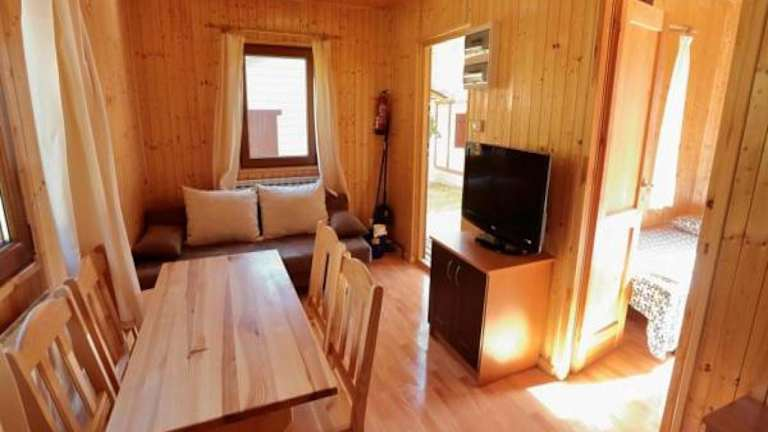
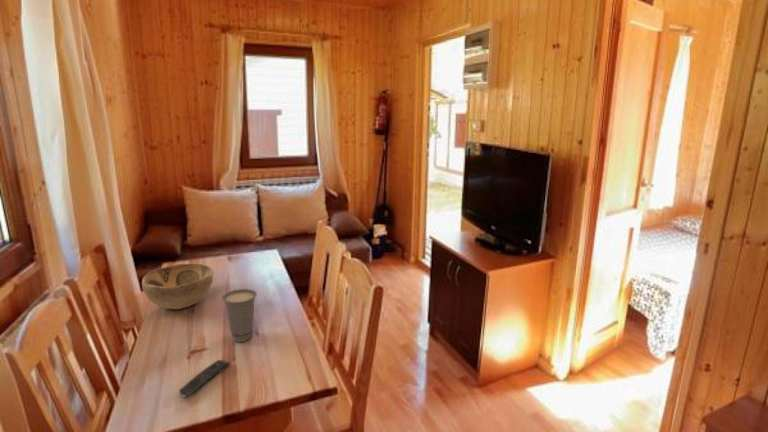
+ decorative bowl [141,263,214,310]
+ cup [221,288,258,343]
+ remote control [178,359,231,399]
